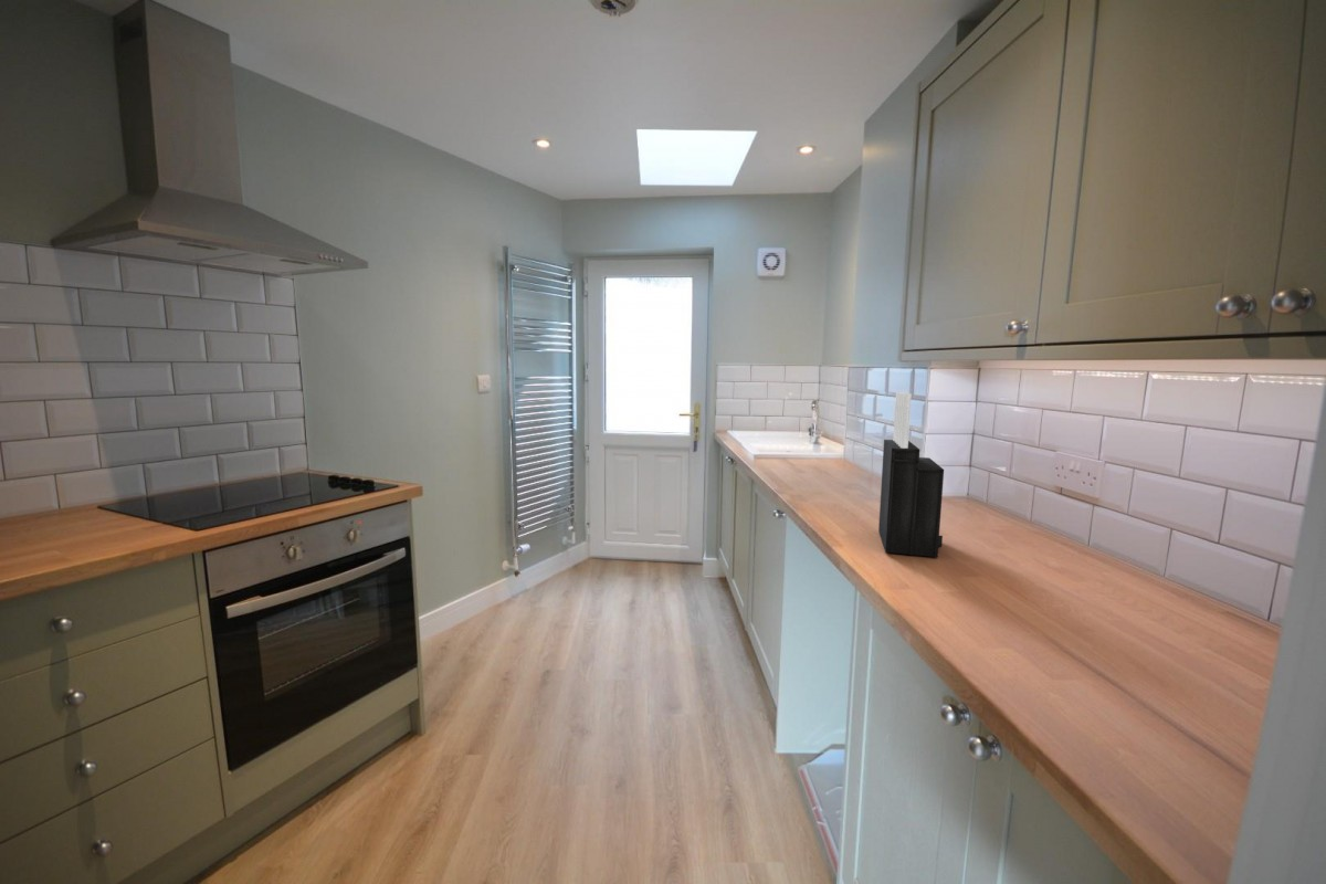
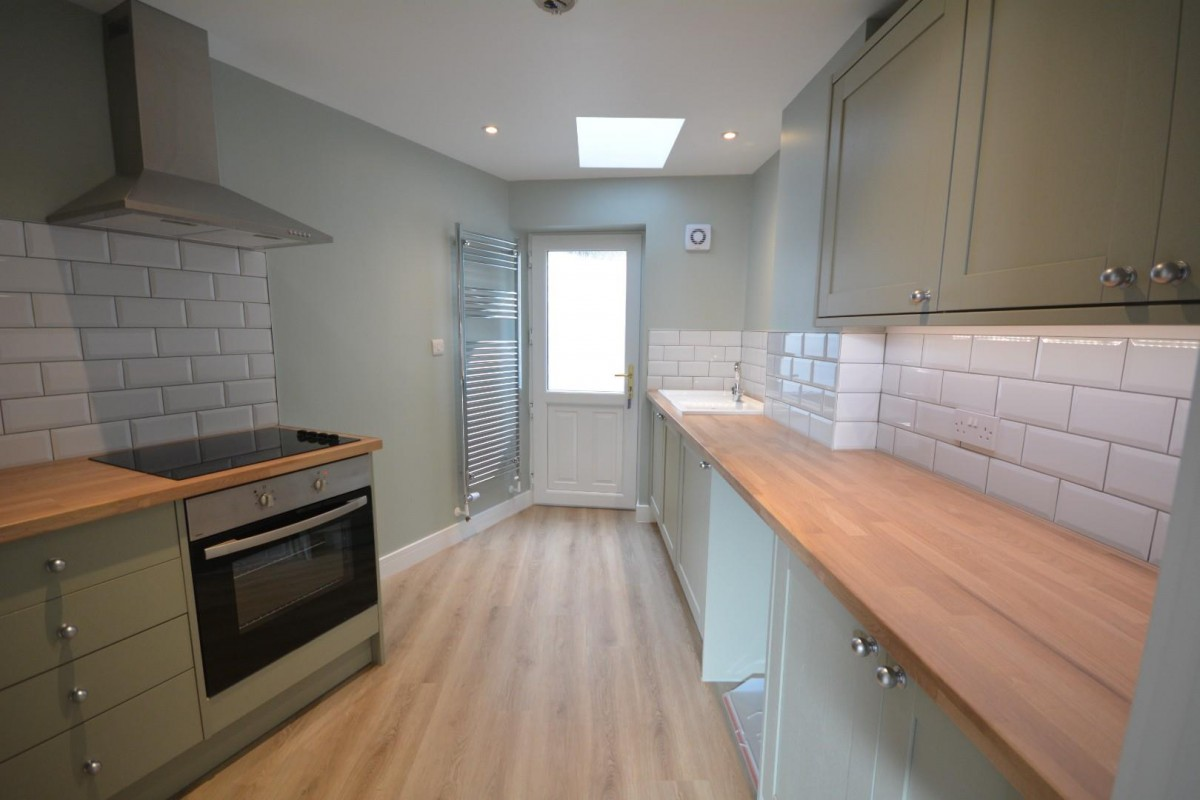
- knife block [877,391,945,559]
